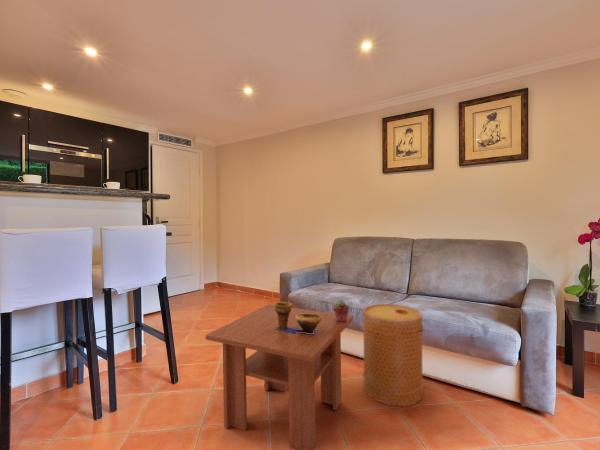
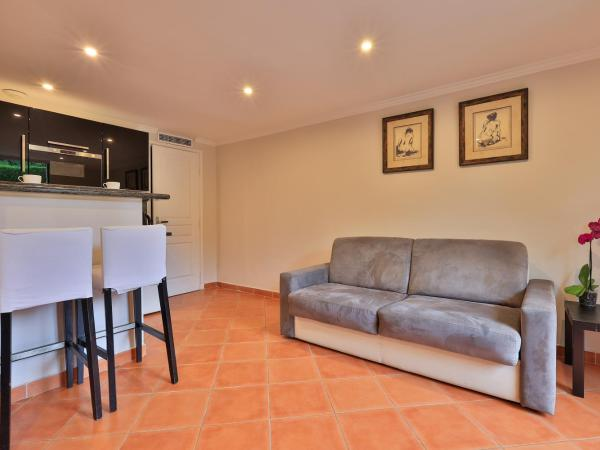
- decorative bowl [273,301,321,334]
- potted succulent [332,299,350,322]
- coffee table [205,304,354,450]
- basket [362,303,424,407]
